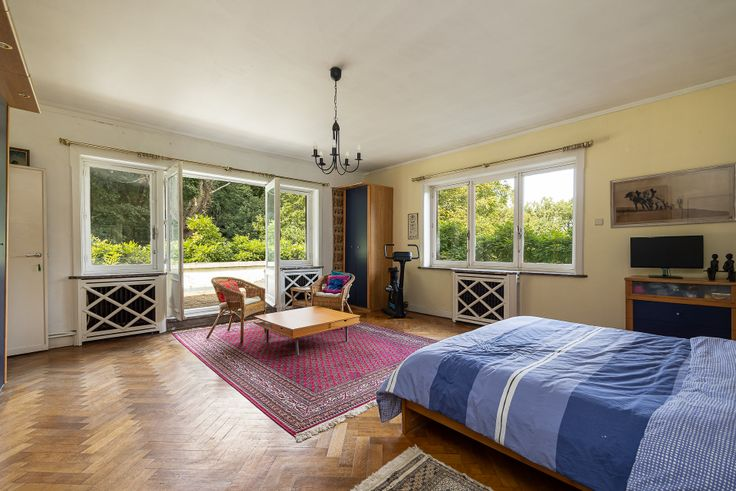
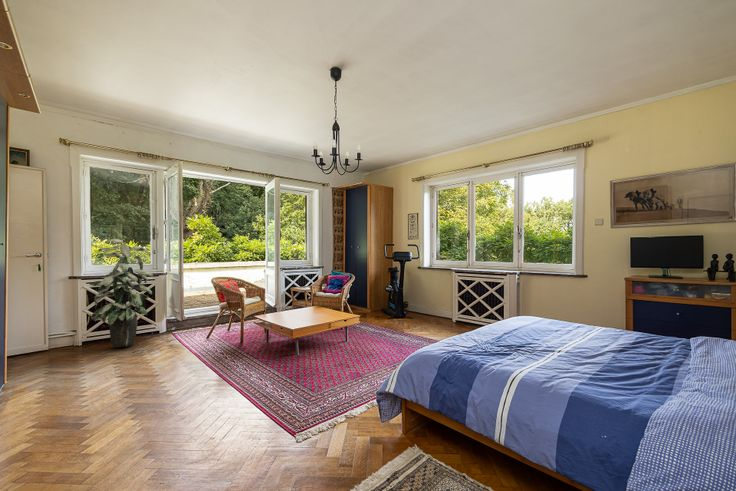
+ indoor plant [86,238,154,349]
